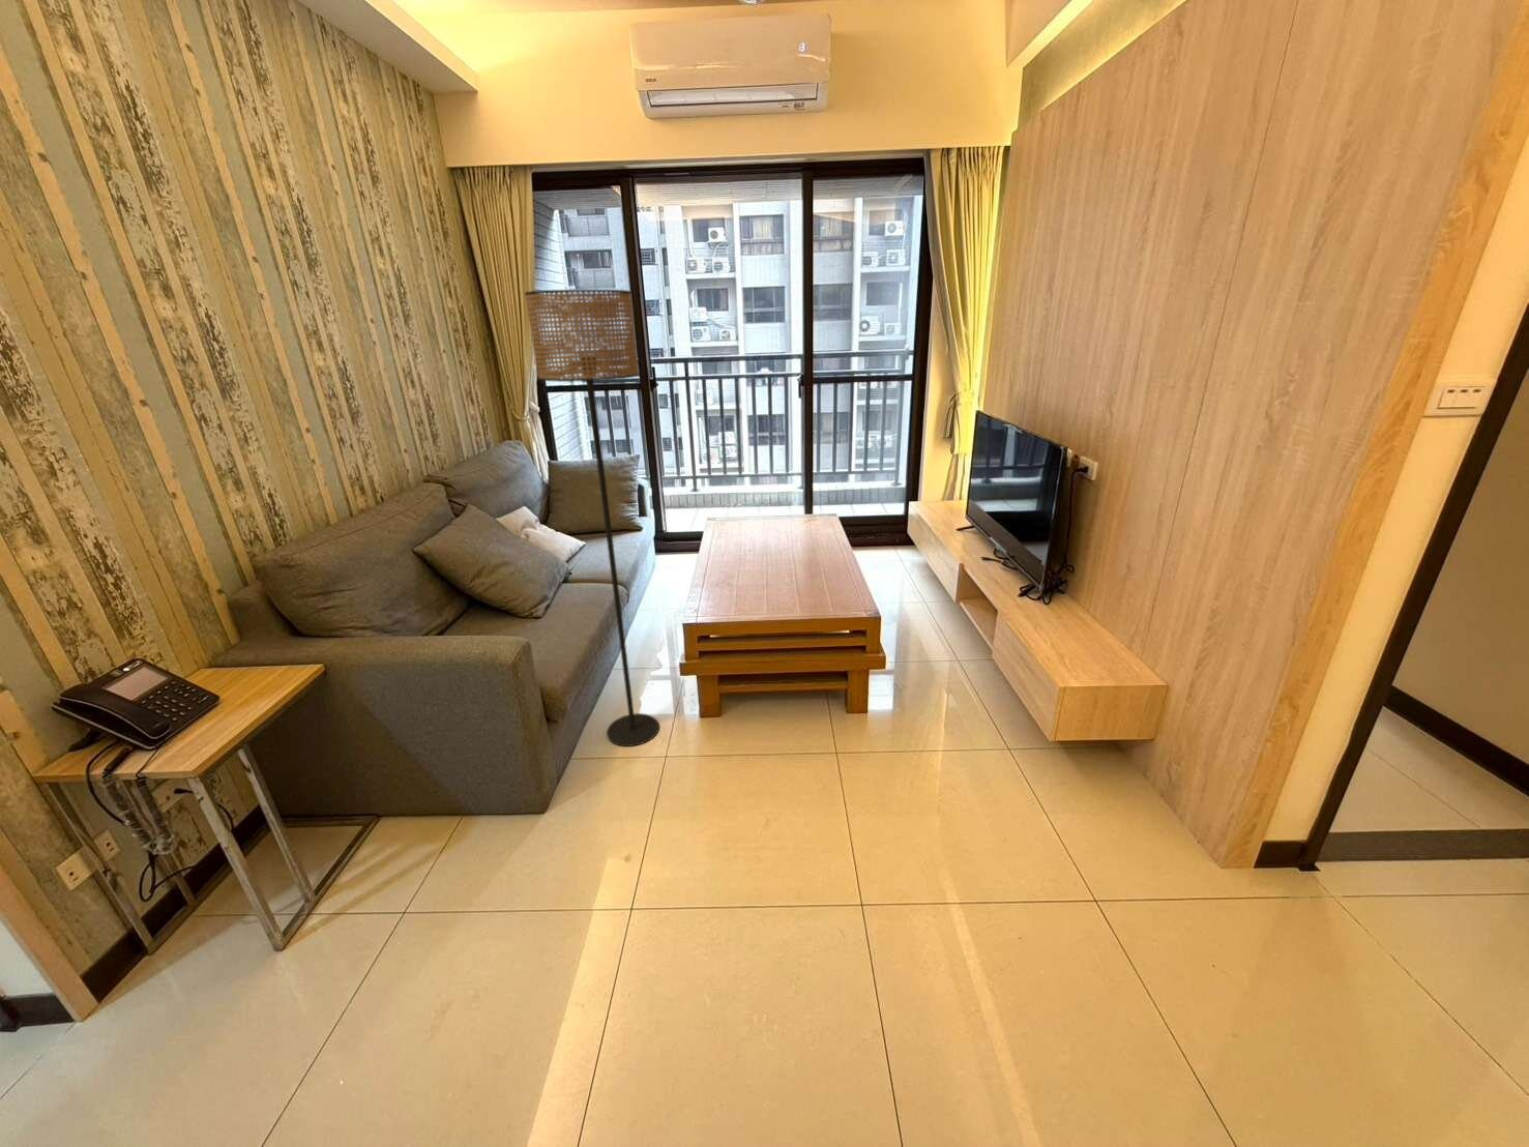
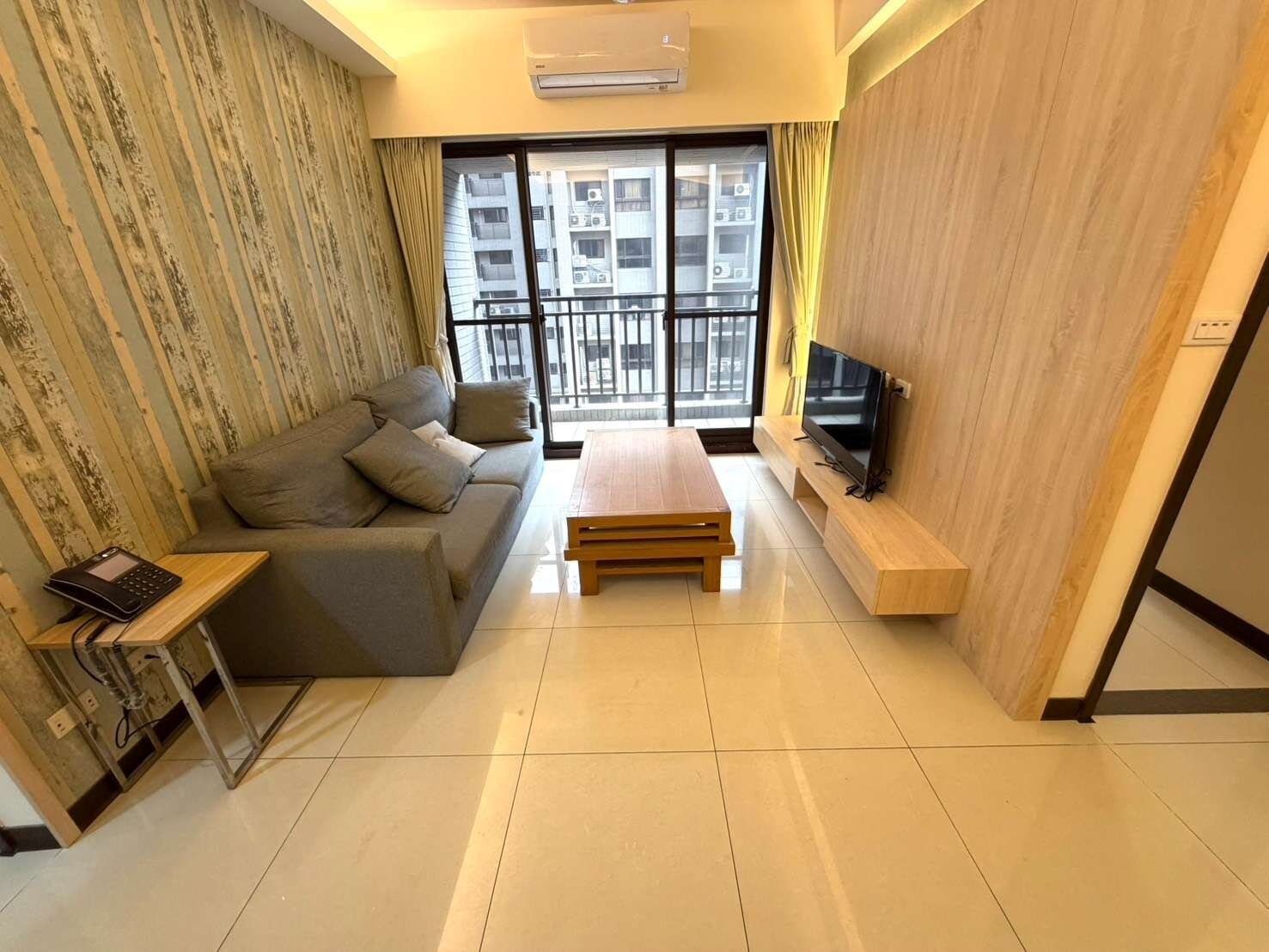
- floor lamp [524,289,660,747]
